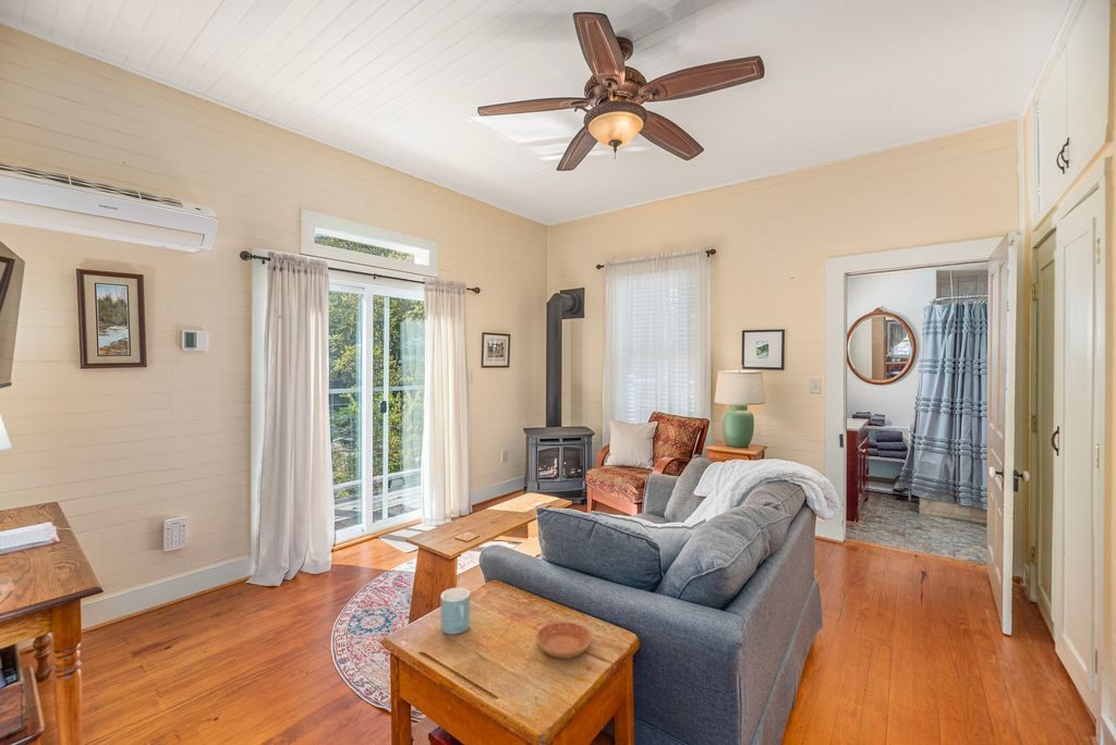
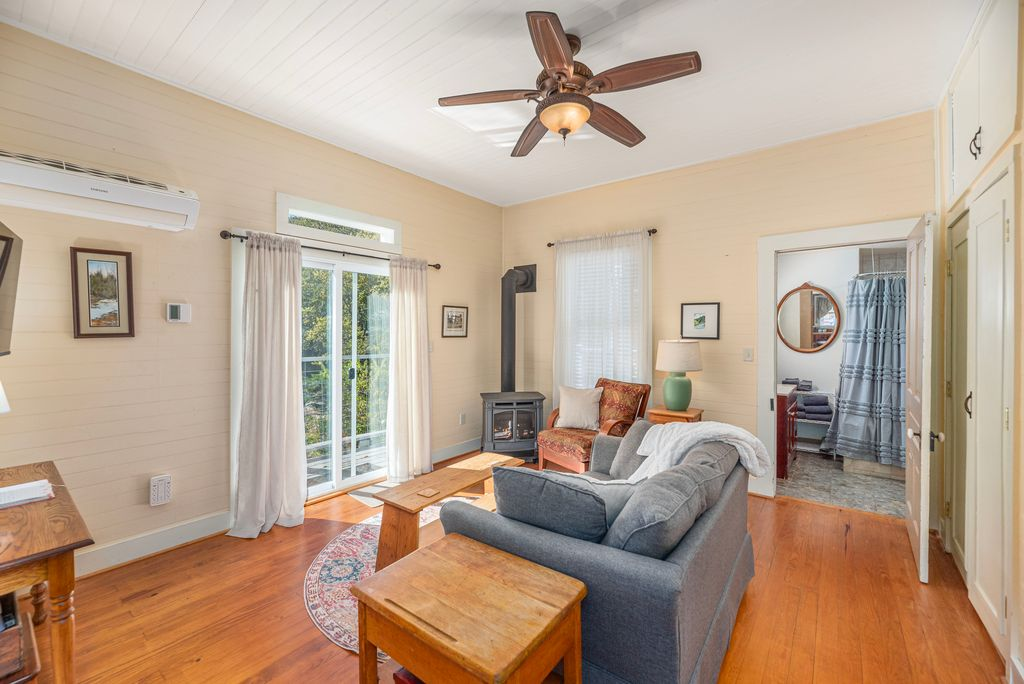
- mug [440,587,471,636]
- saucer [535,621,593,660]
